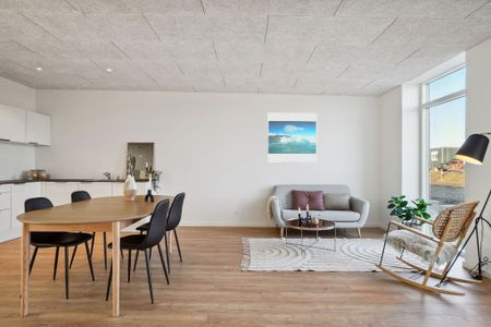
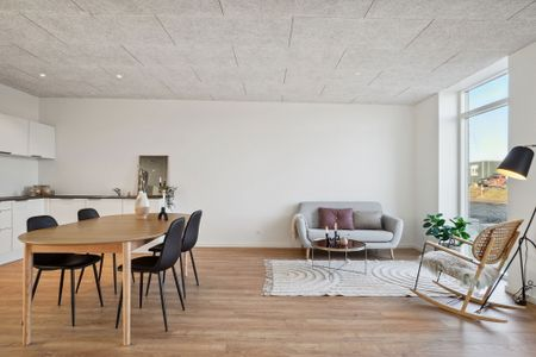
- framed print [266,112,318,164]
